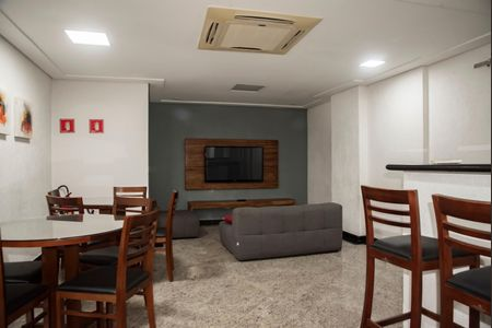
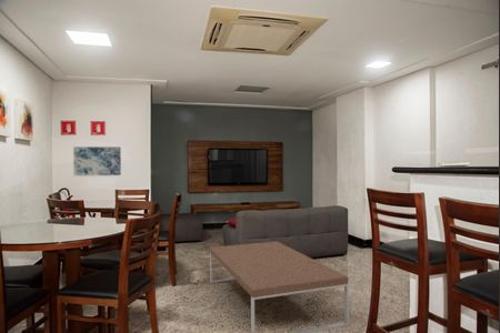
+ coffee table [209,241,350,333]
+ wall art [72,145,122,176]
